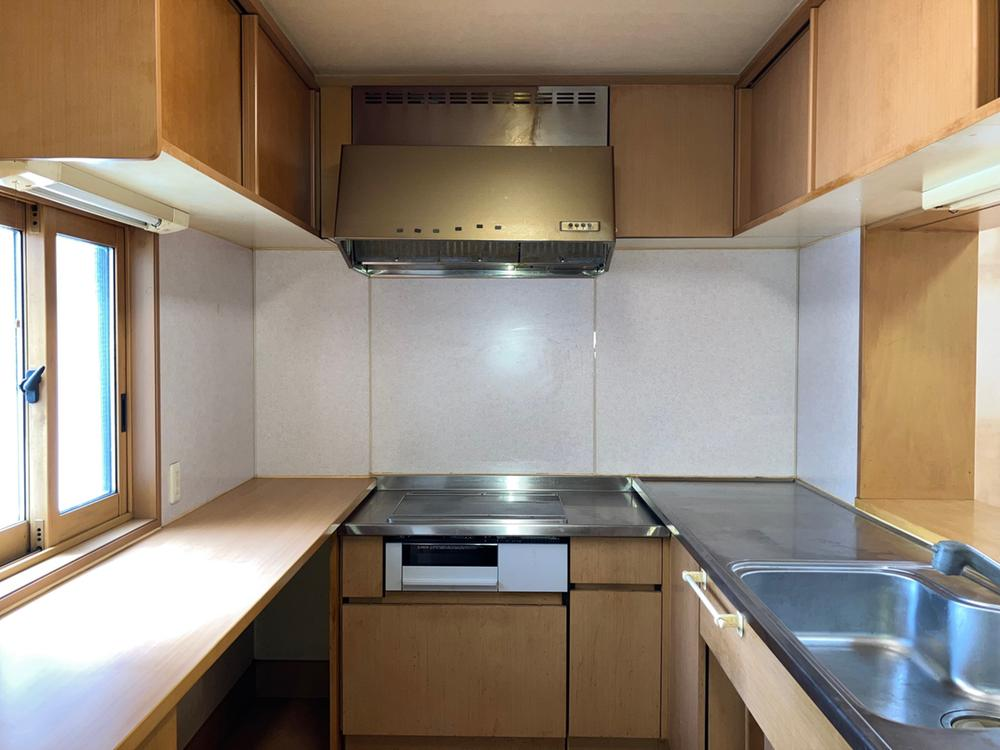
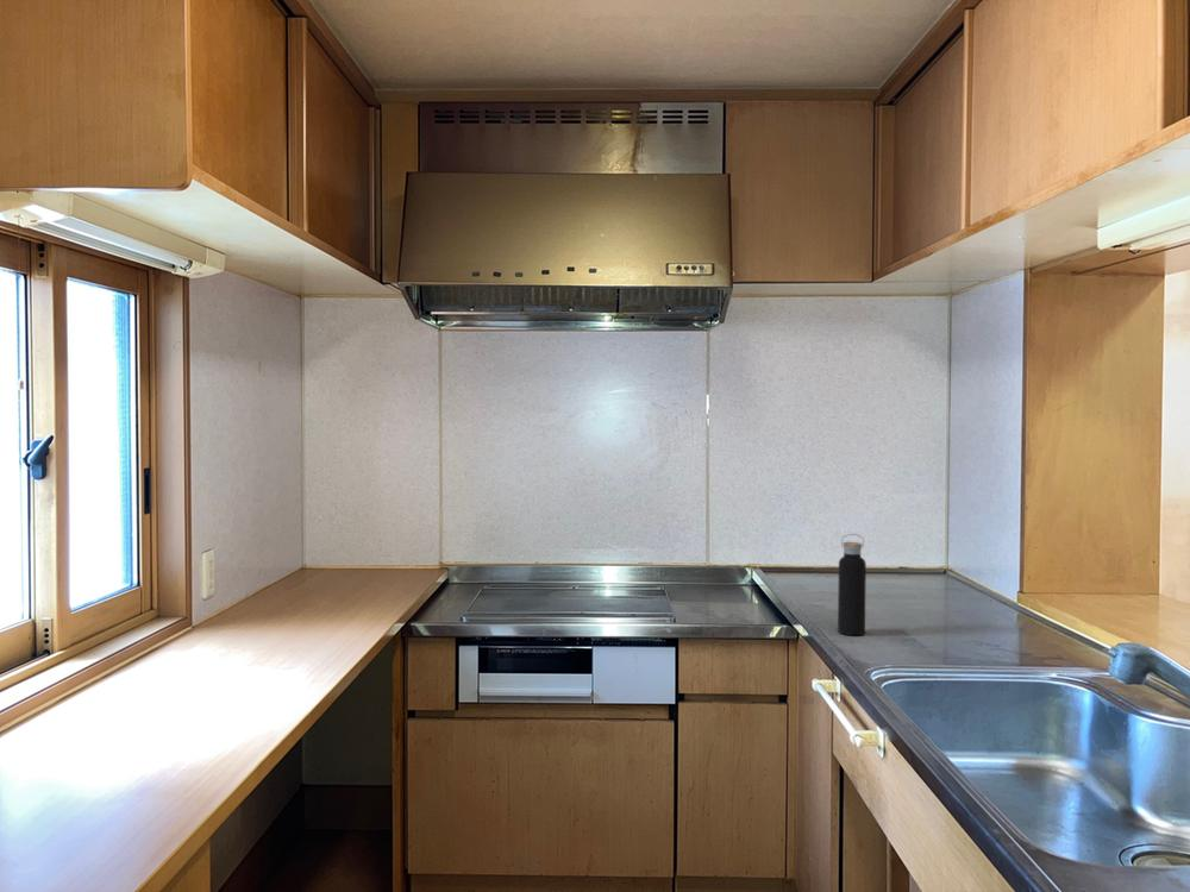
+ water bottle [837,533,868,636]
